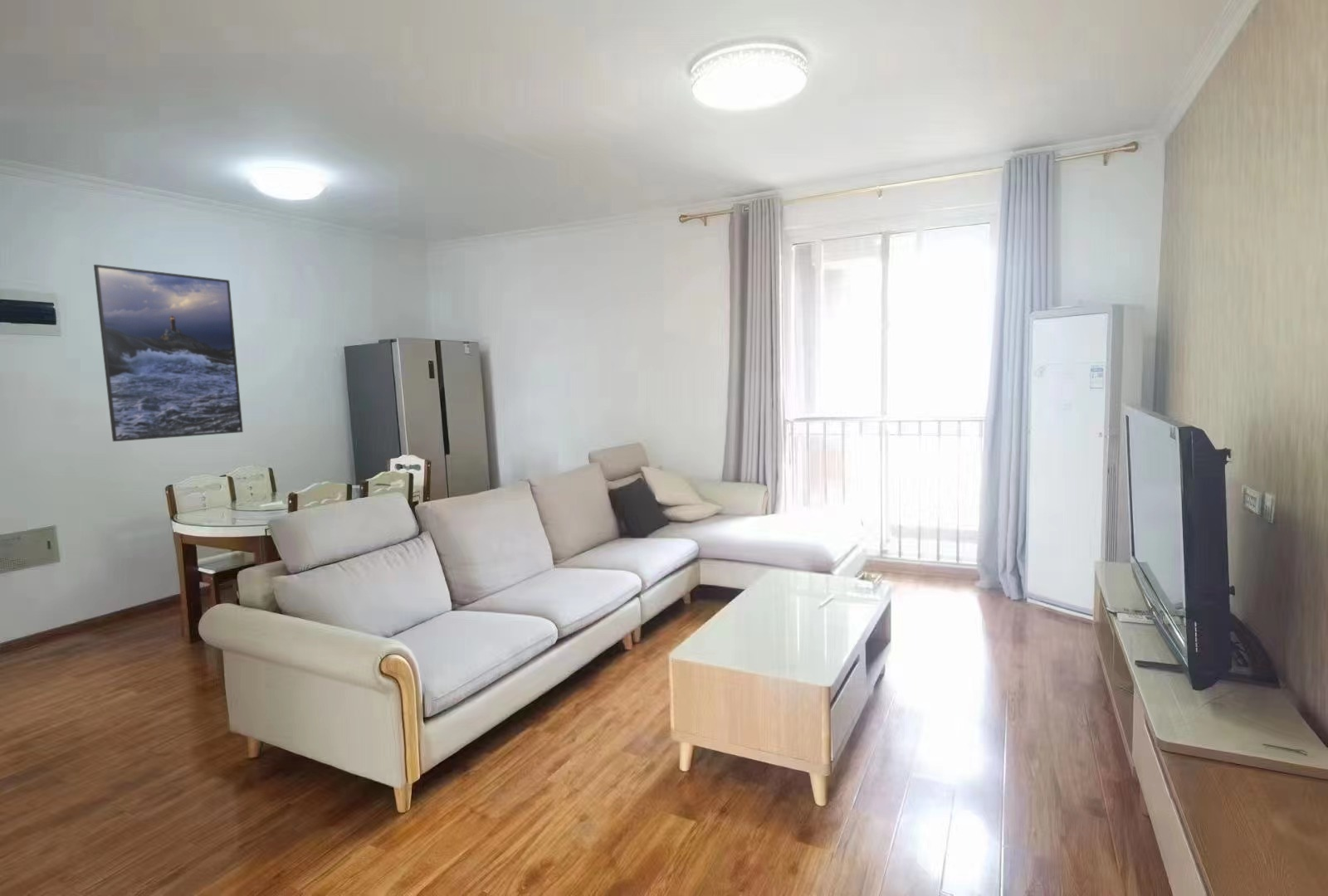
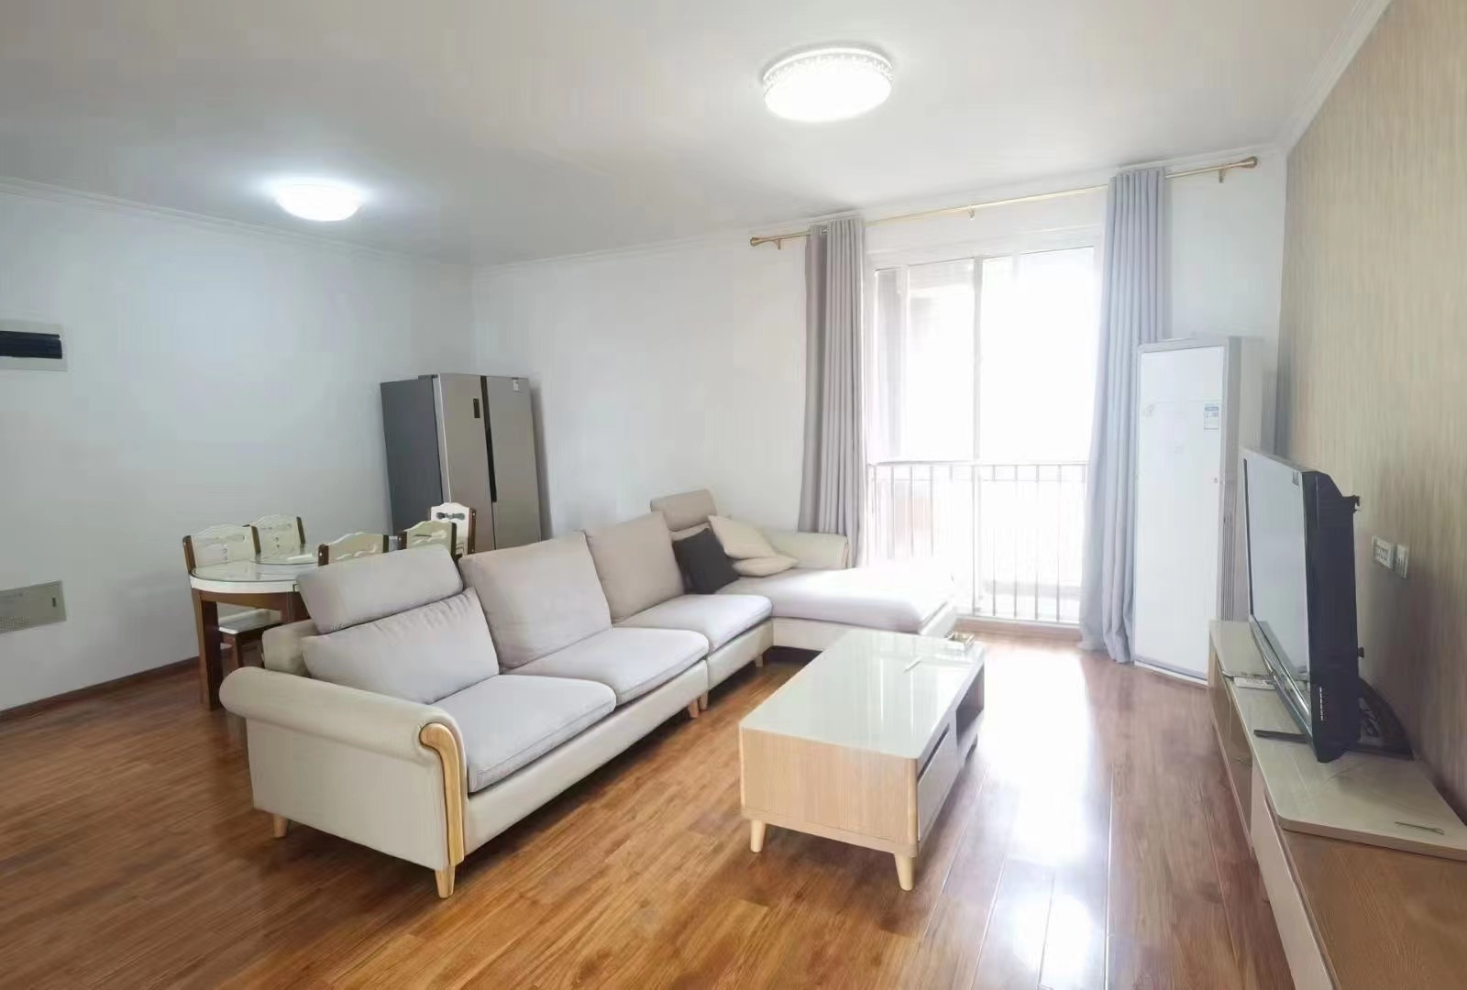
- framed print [93,264,244,442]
